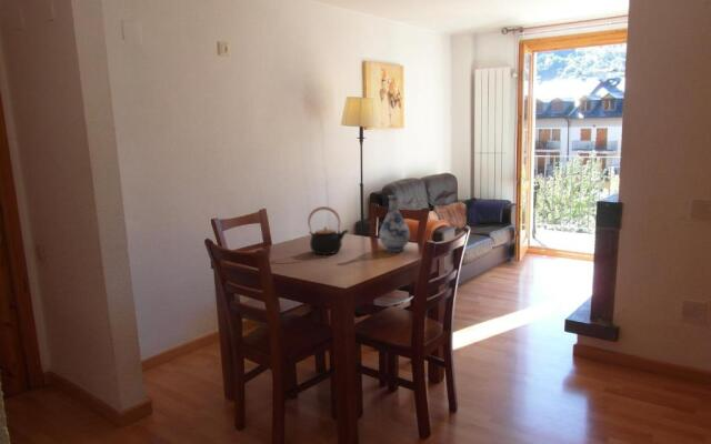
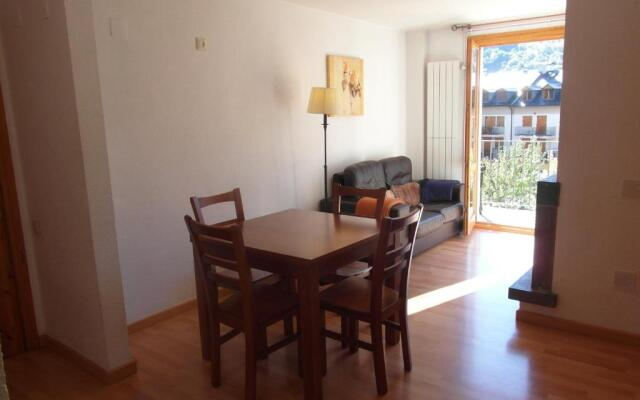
- teapot [307,205,350,255]
- vase [379,194,411,253]
